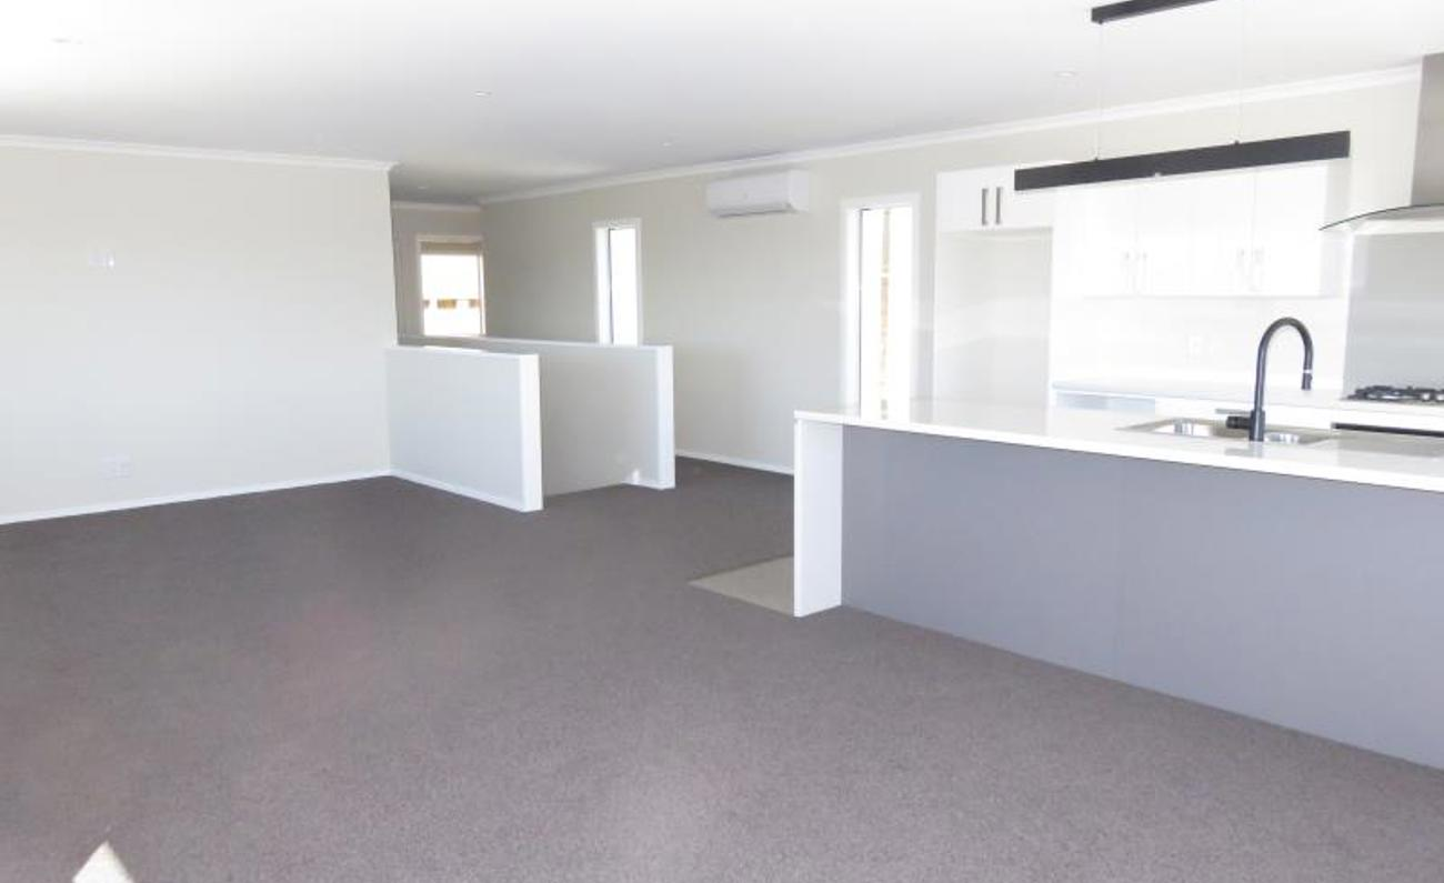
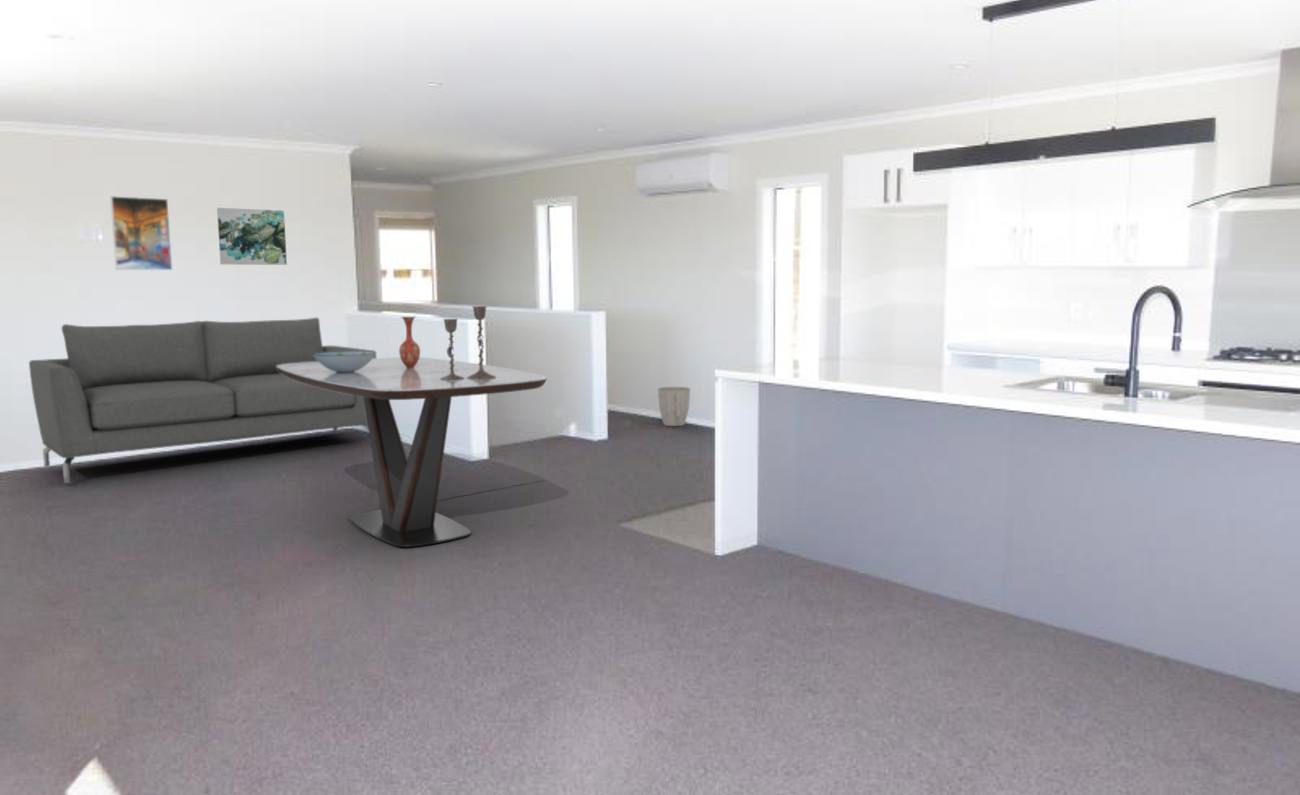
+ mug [657,386,691,427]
+ dining table [276,356,548,548]
+ candlestick [440,305,496,380]
+ vase [398,316,421,368]
+ decorative bowl [312,350,377,372]
+ sofa [28,317,377,484]
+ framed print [109,195,173,271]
+ wall art [216,207,288,266]
